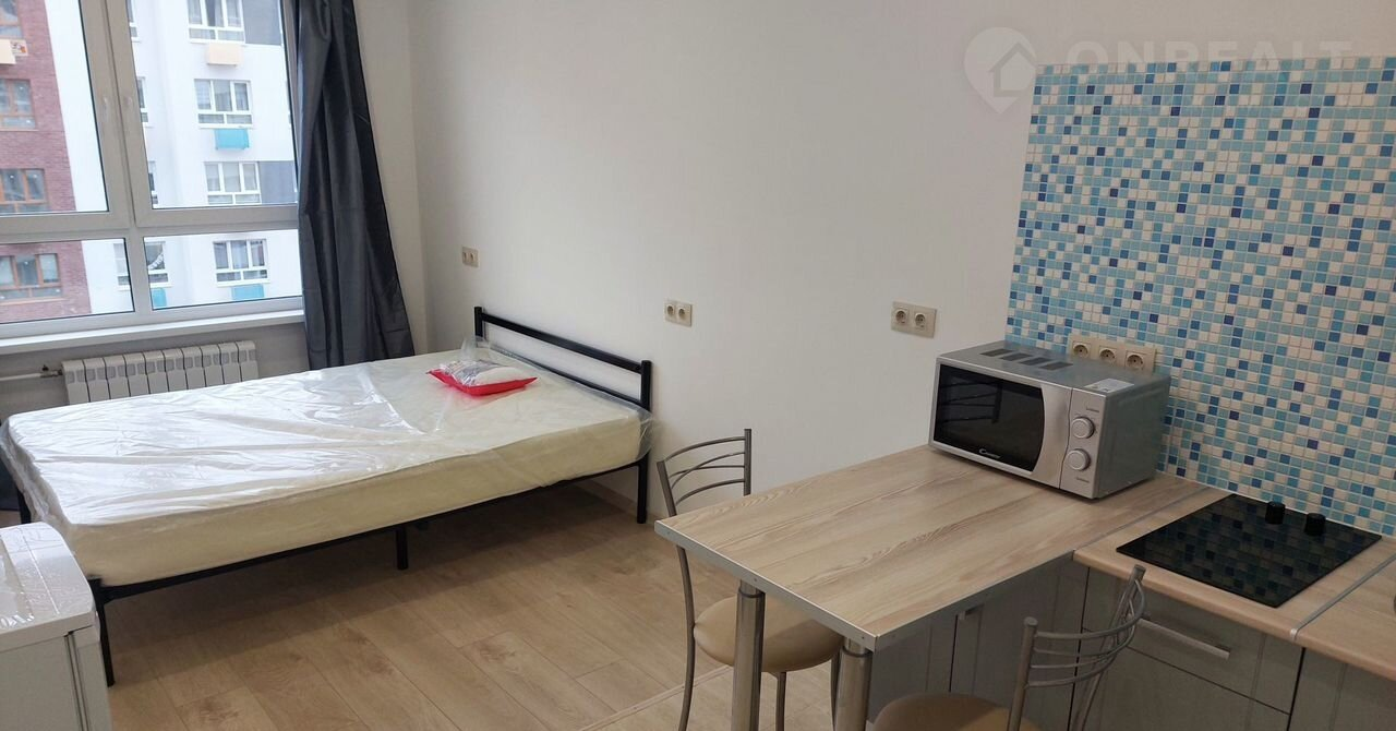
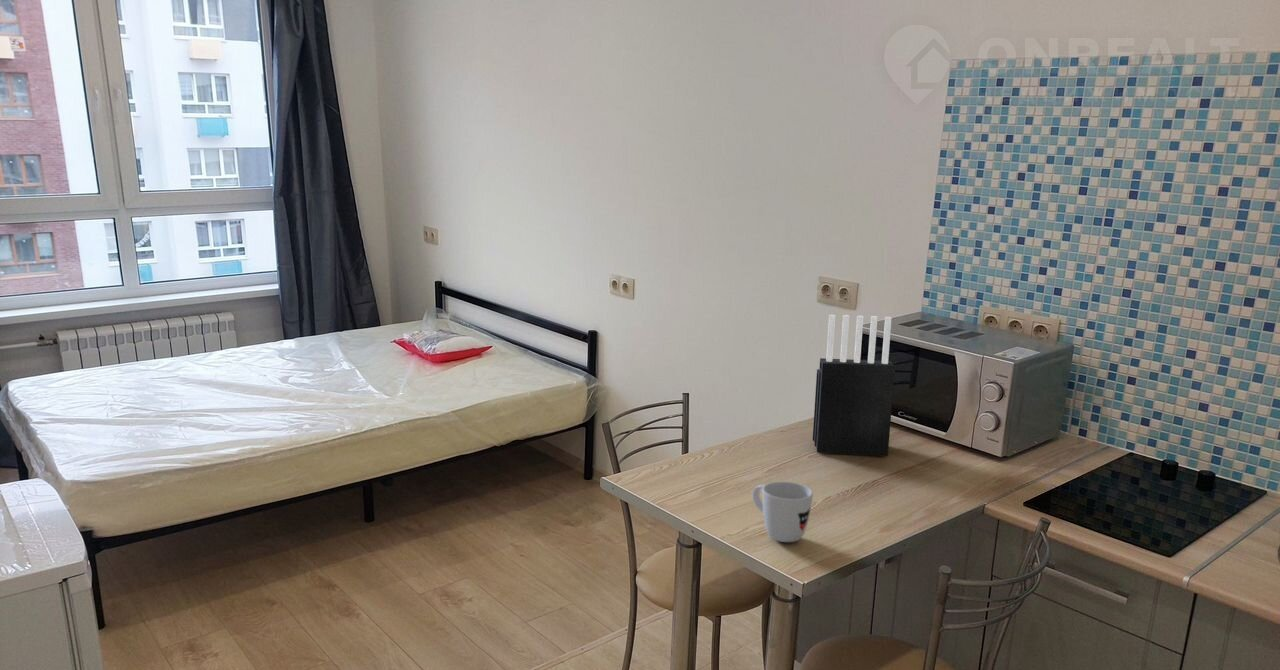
+ knife block [812,314,896,457]
+ mug [752,481,814,543]
